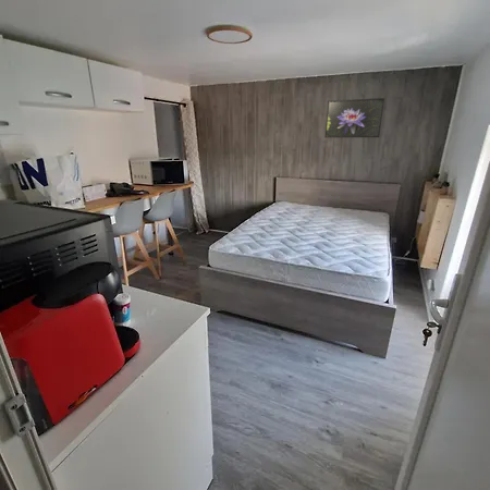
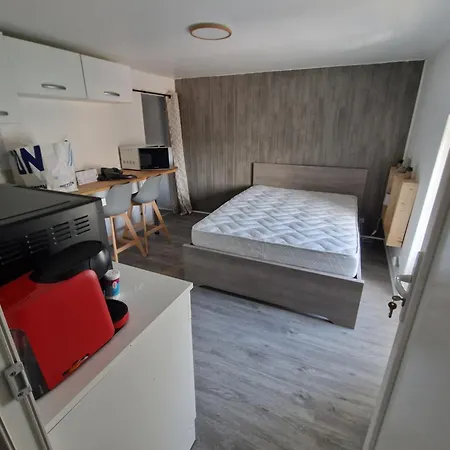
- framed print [323,97,385,138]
